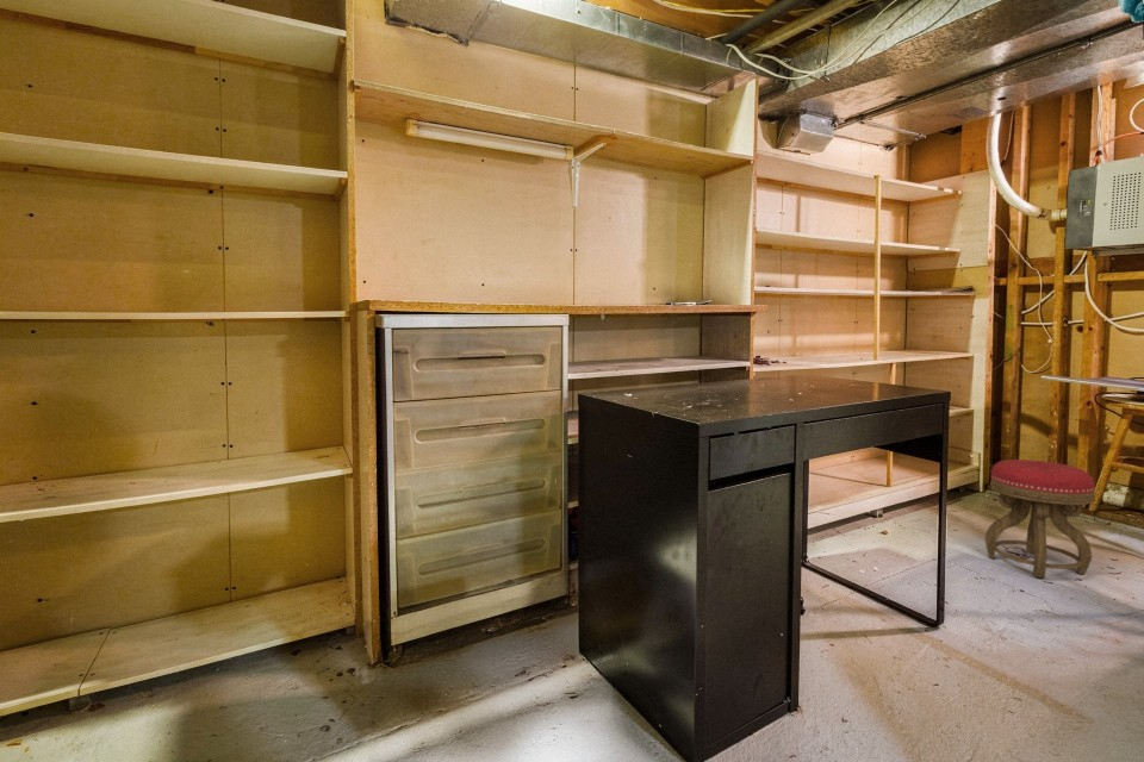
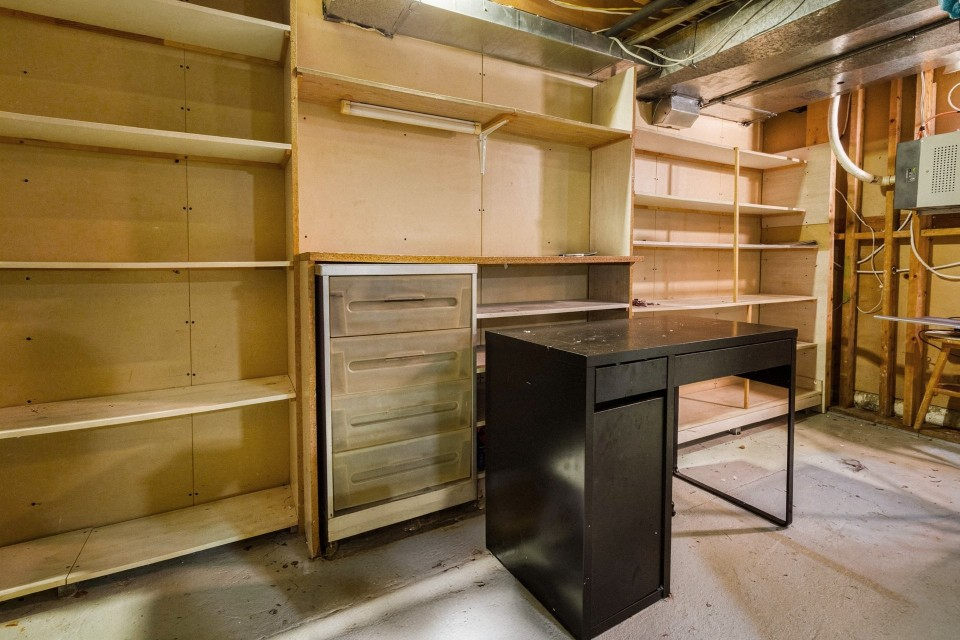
- stool [984,458,1096,579]
